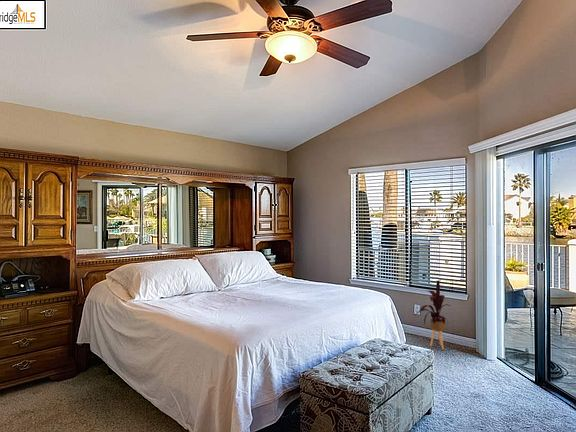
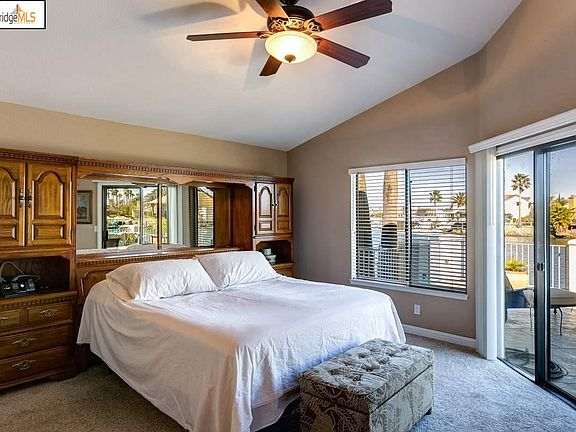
- house plant [414,280,451,350]
